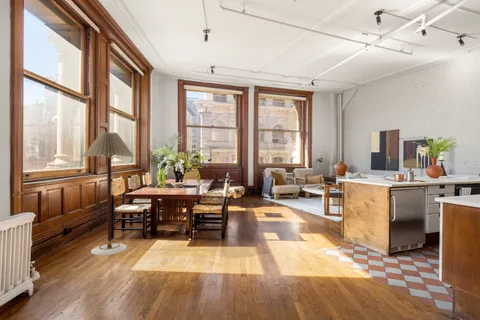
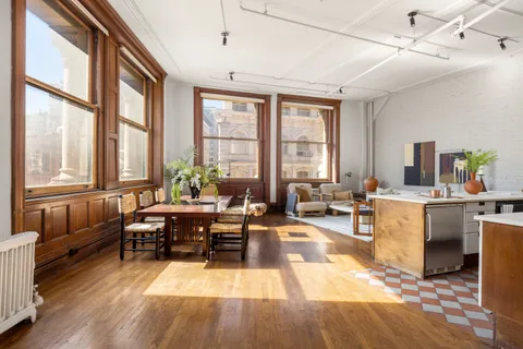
- floor lamp [81,131,135,256]
